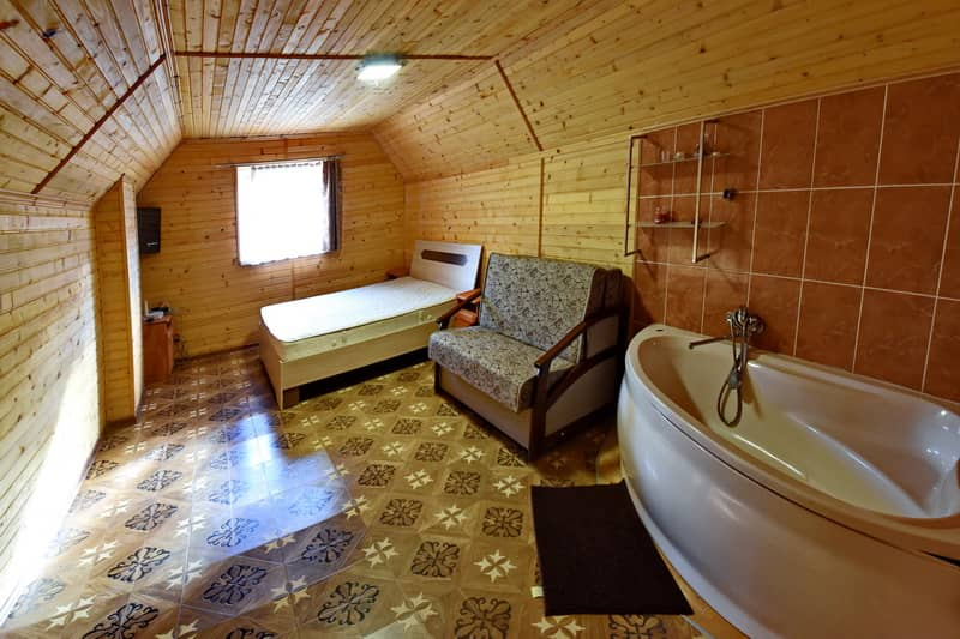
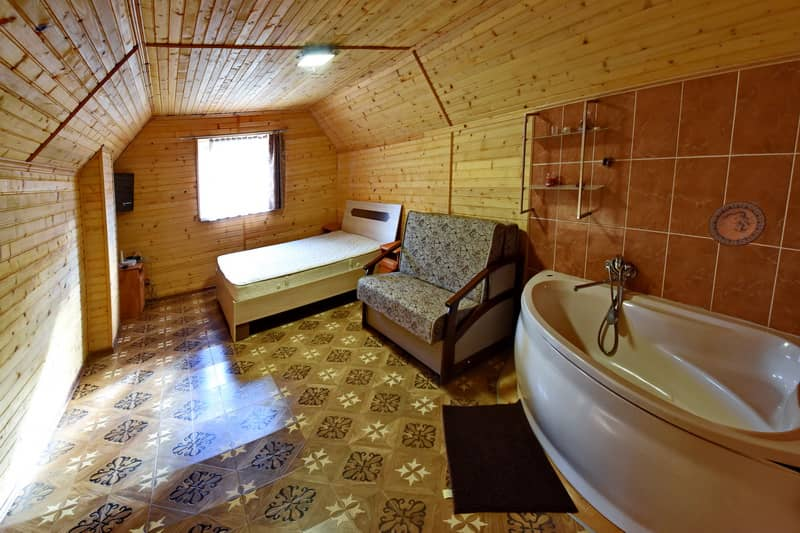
+ decorative plate [707,200,767,248]
